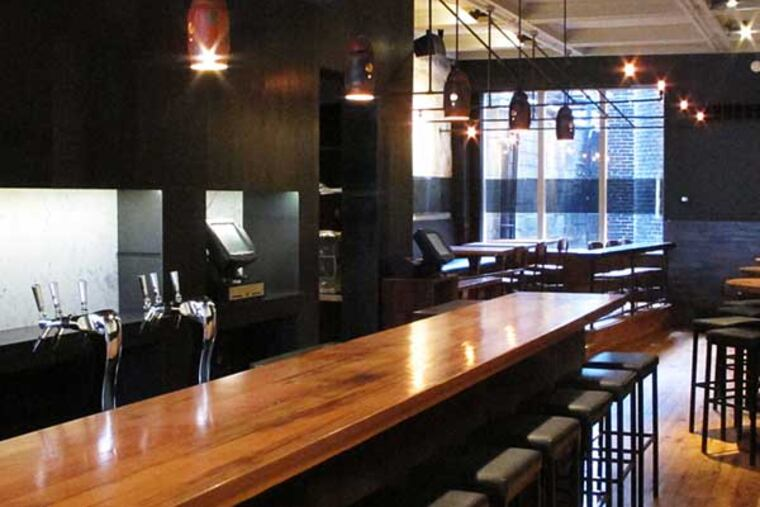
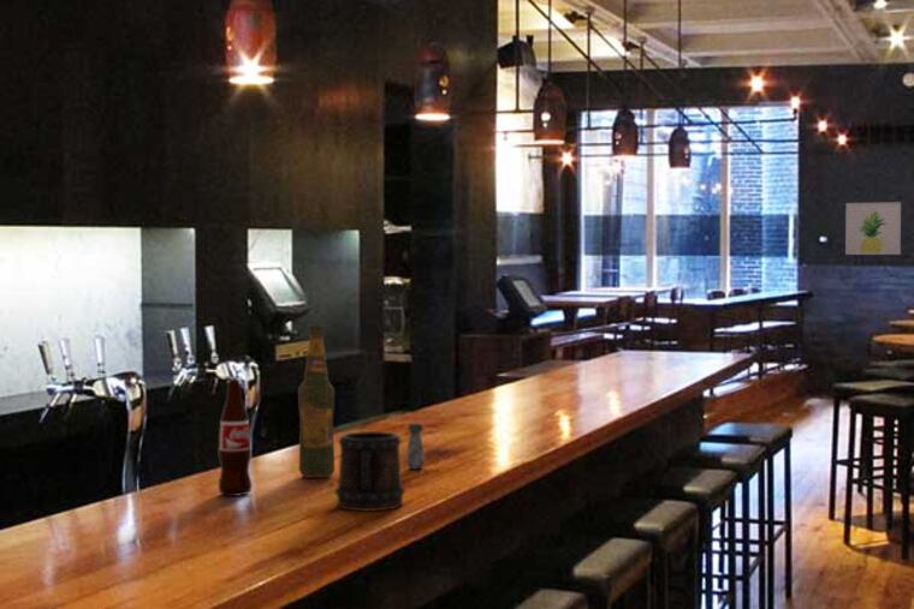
+ bottle [216,380,253,497]
+ wall art [844,201,902,256]
+ salt shaker [404,422,427,470]
+ beer bottle [297,323,336,479]
+ beer mug [333,430,406,512]
